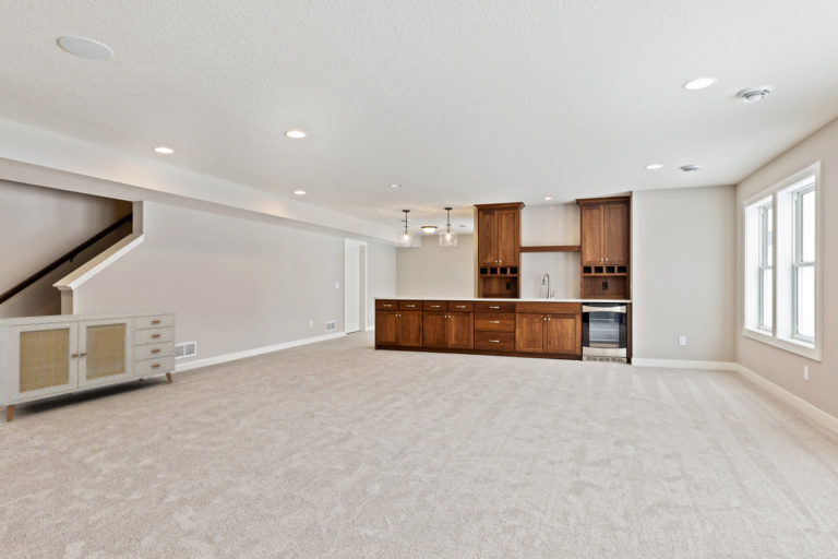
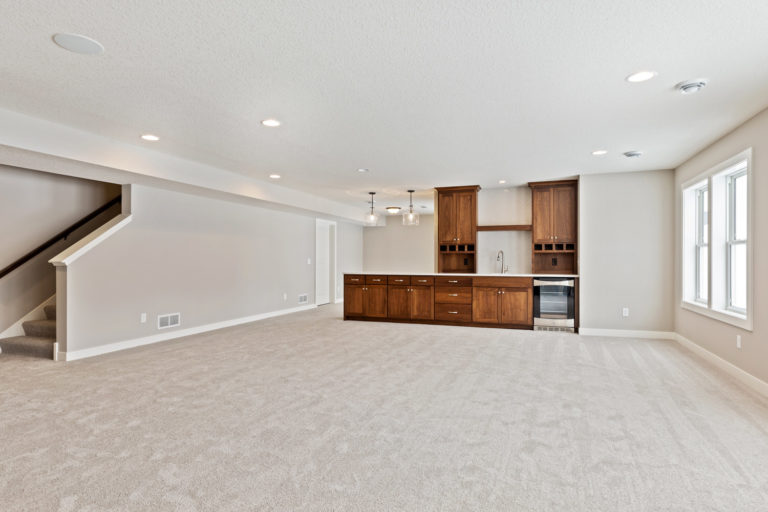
- sideboard [0,309,177,423]
